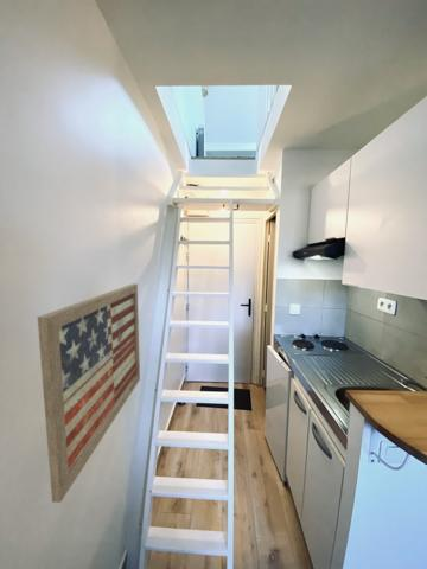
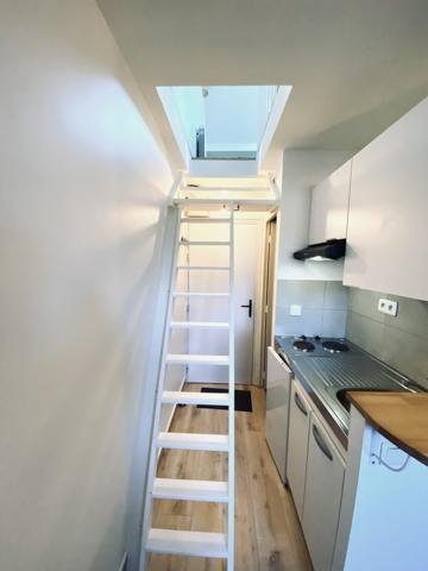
- wall art [37,282,141,504]
